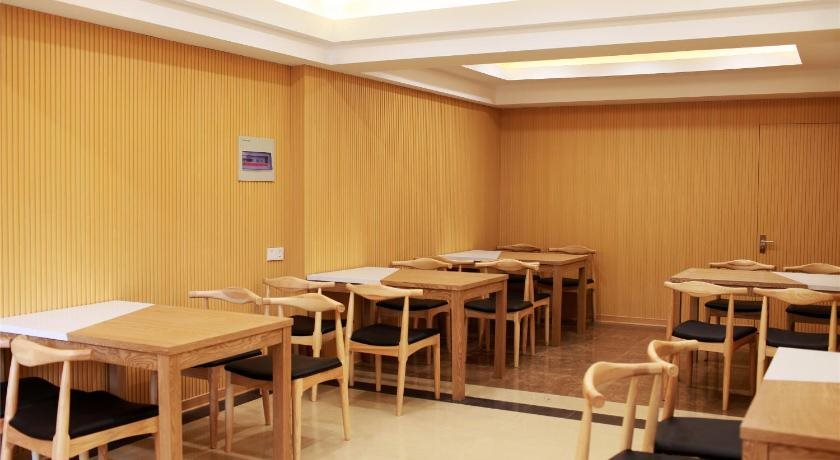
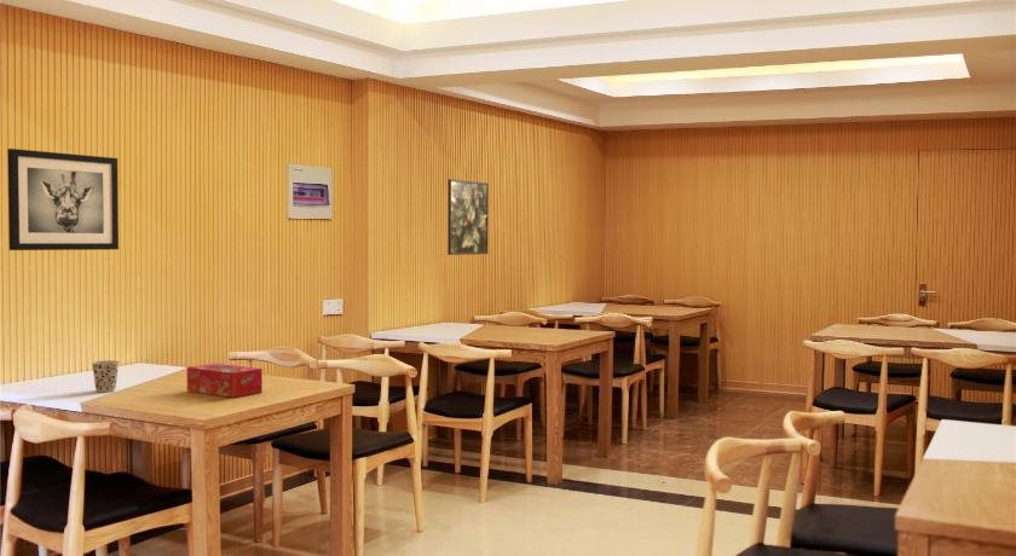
+ tissue box [186,363,264,399]
+ wall art [6,147,120,251]
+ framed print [446,178,490,256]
+ cup [91,359,121,393]
